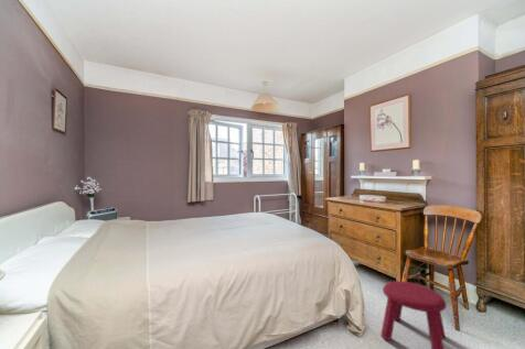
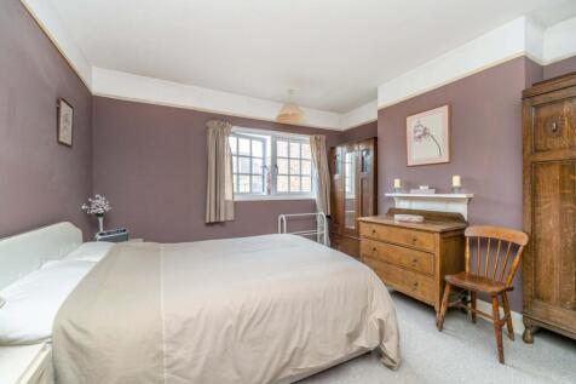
- stool [379,280,448,349]
